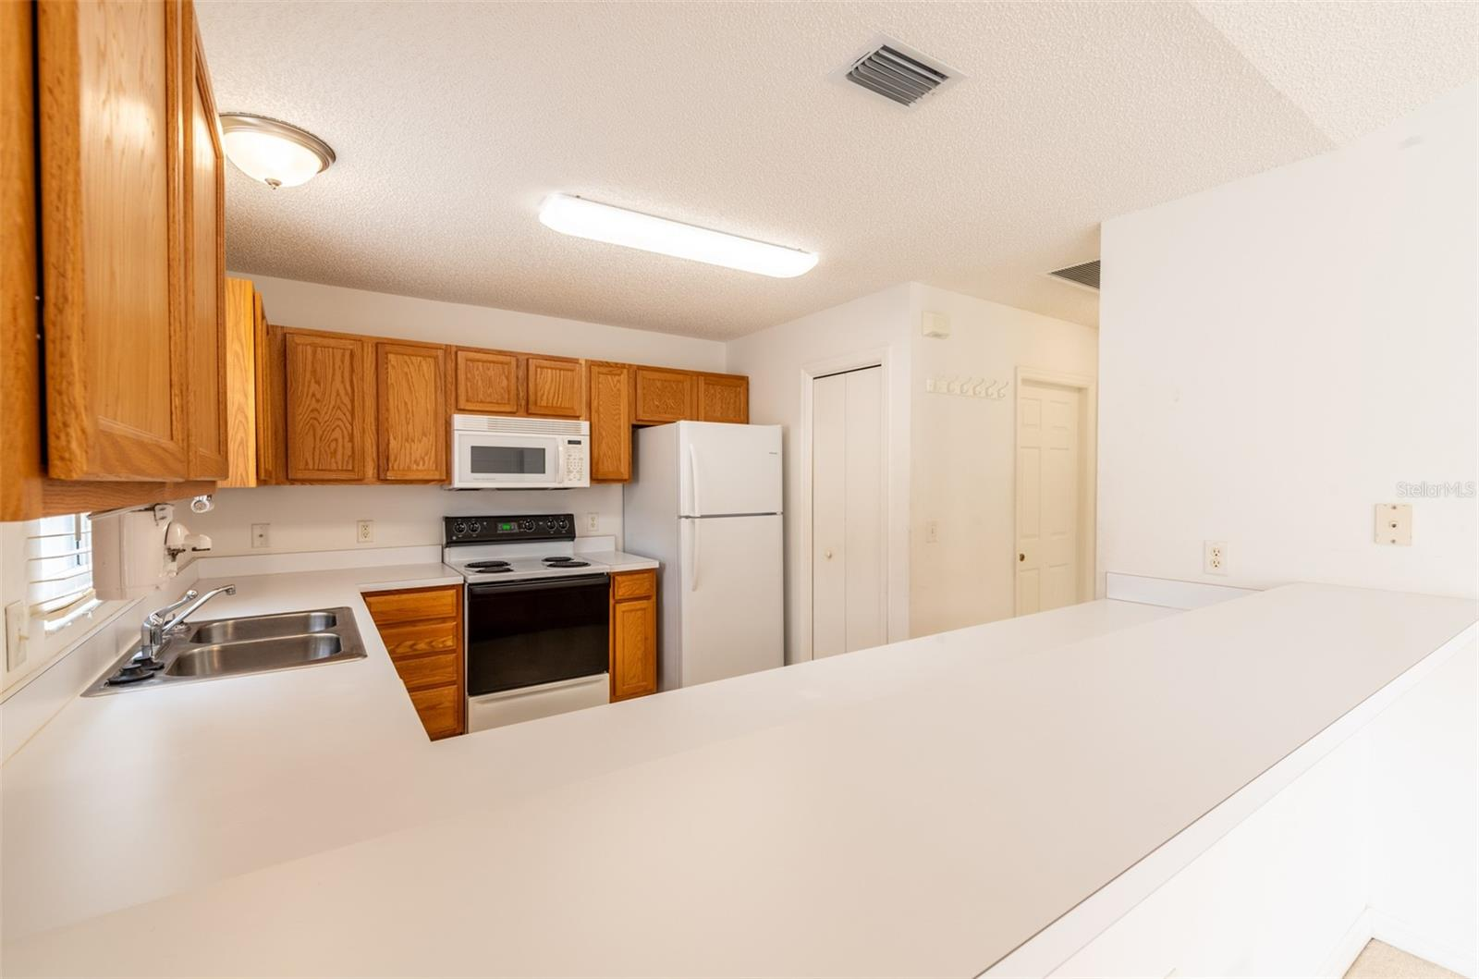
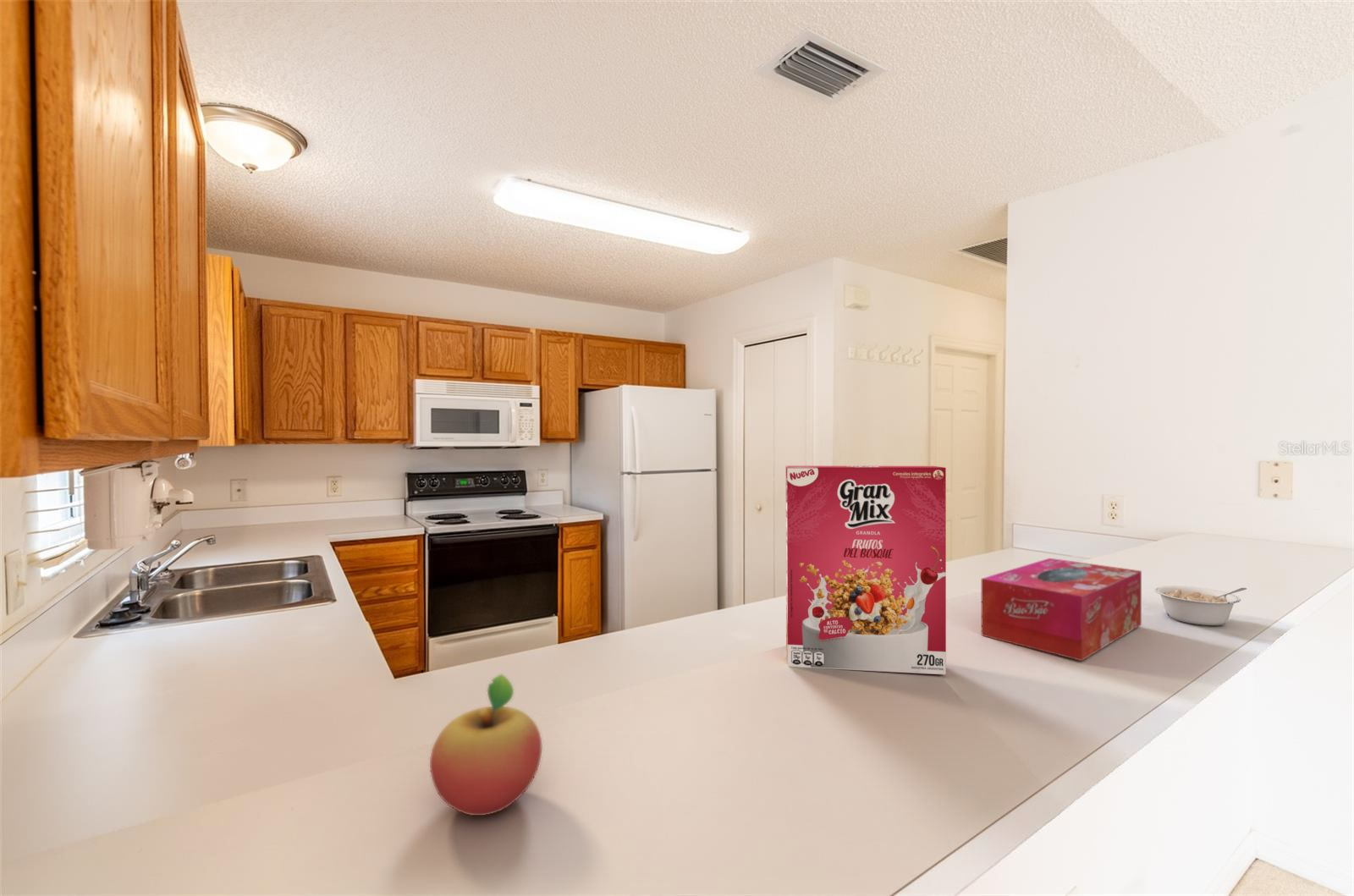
+ tissue box [981,558,1142,662]
+ legume [1153,585,1247,626]
+ fruit [429,673,542,816]
+ cereal box [785,464,947,675]
